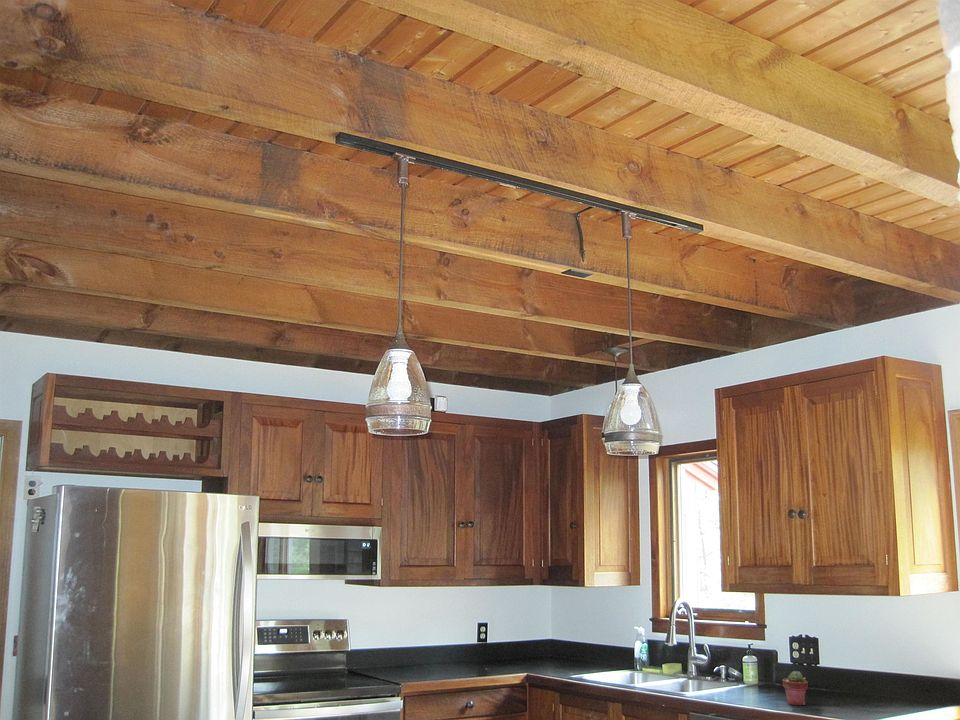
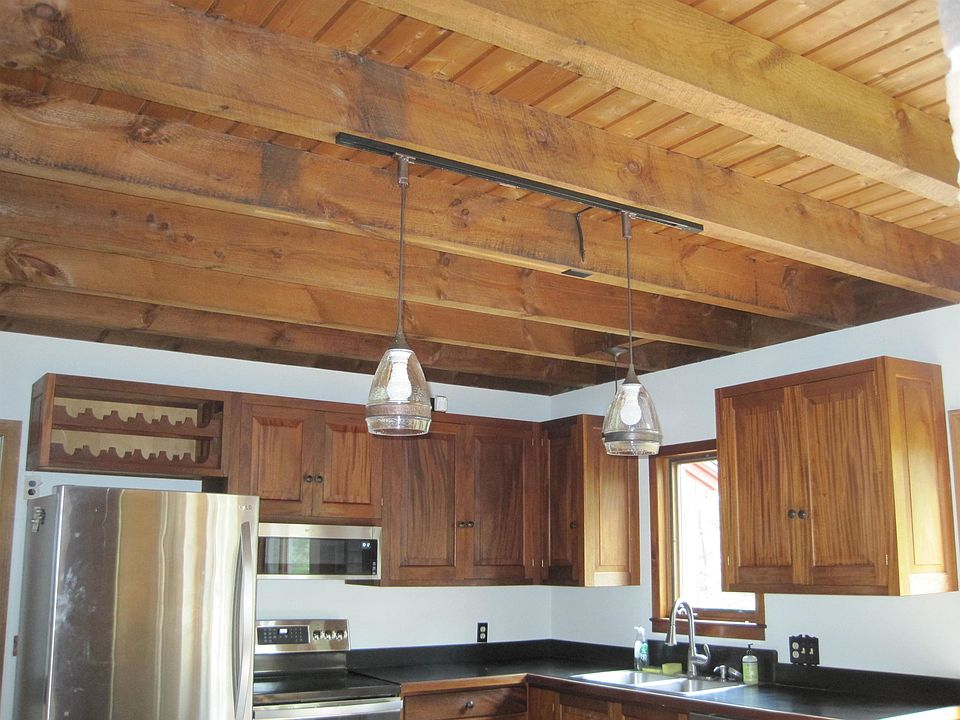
- potted succulent [782,670,809,706]
